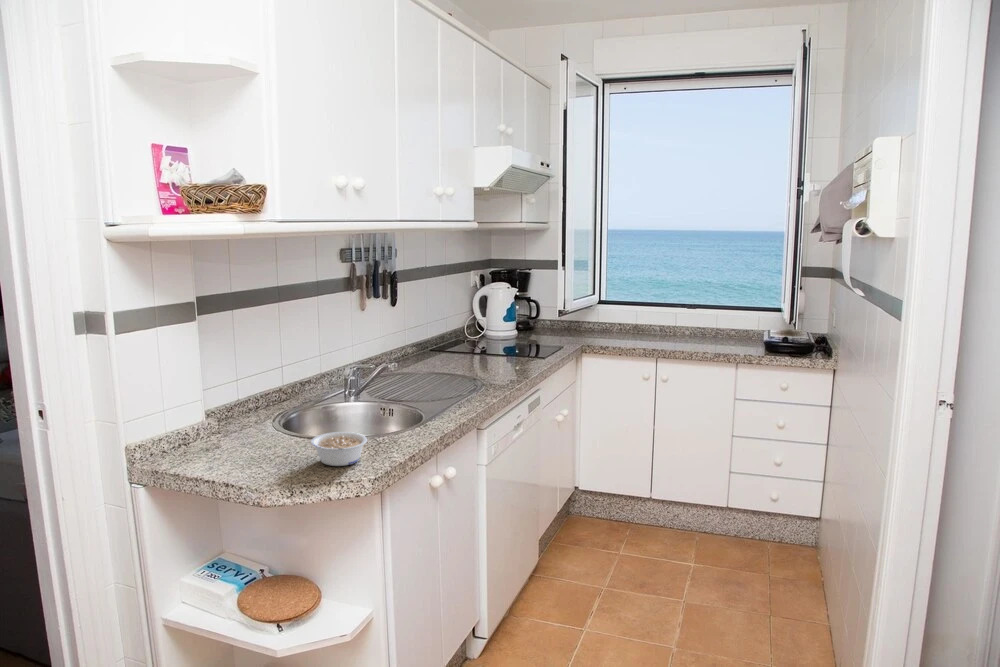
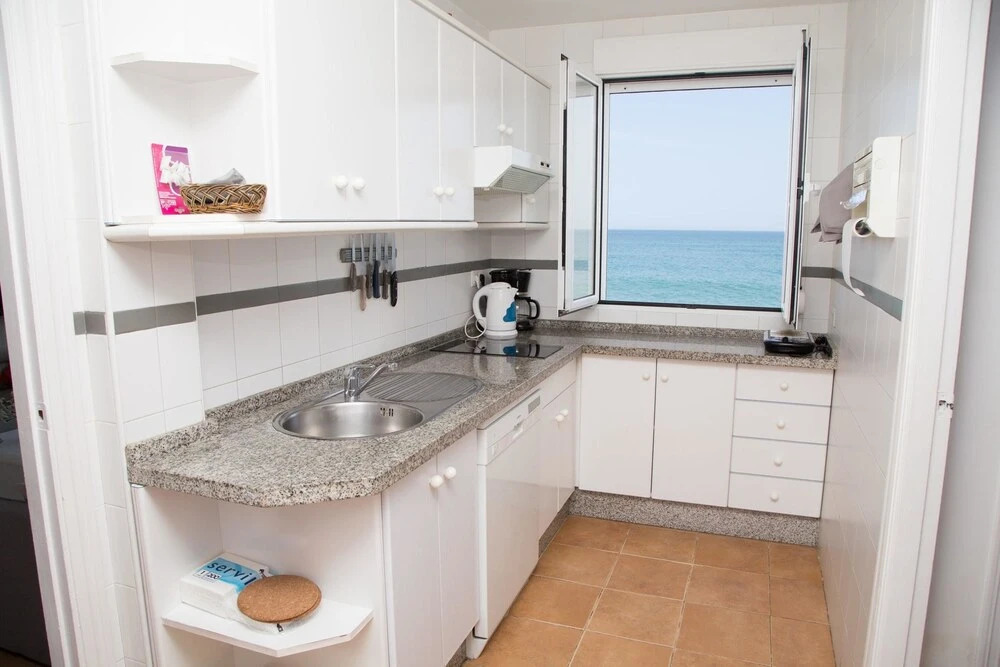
- legume [310,431,368,467]
